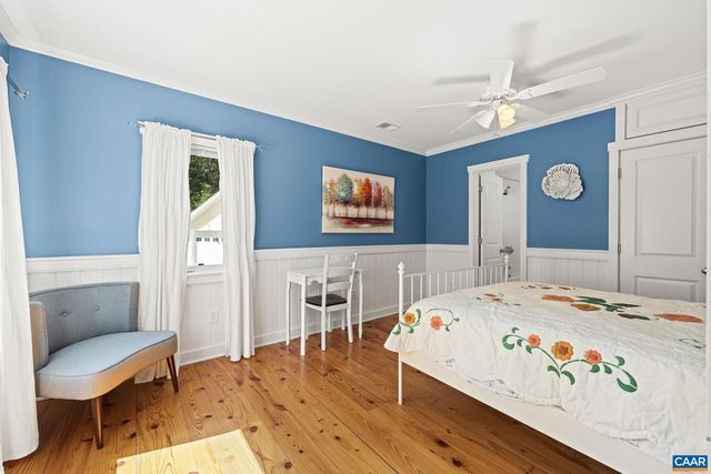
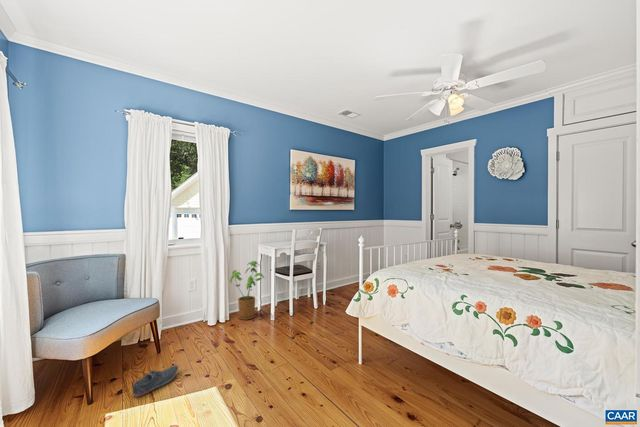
+ house plant [229,260,265,321]
+ shoe [132,364,179,397]
